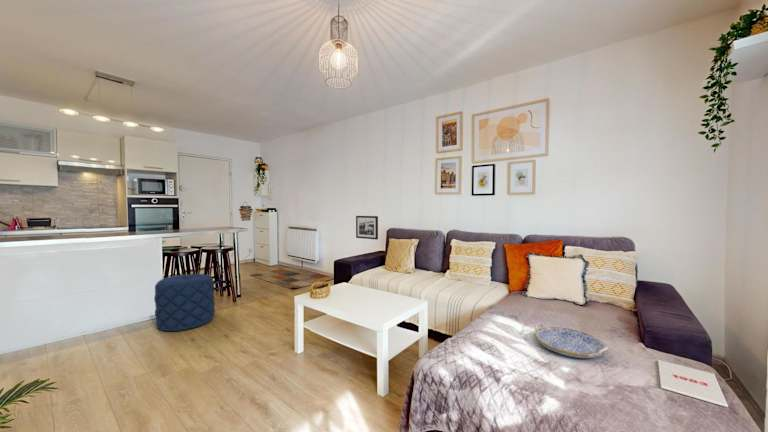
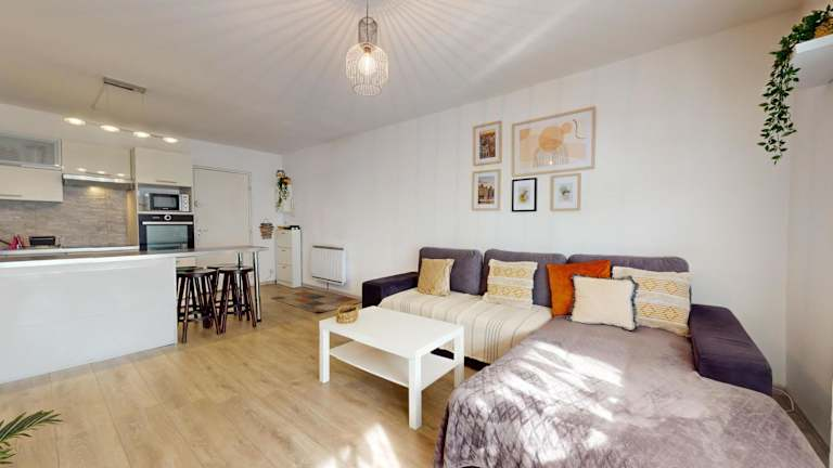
- serving tray [533,322,609,359]
- picture frame [355,215,379,241]
- pouf [153,273,216,332]
- magazine [657,359,729,408]
